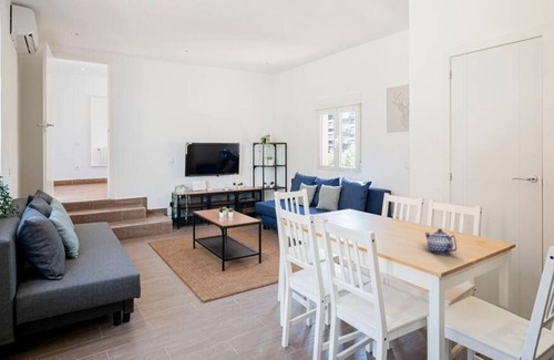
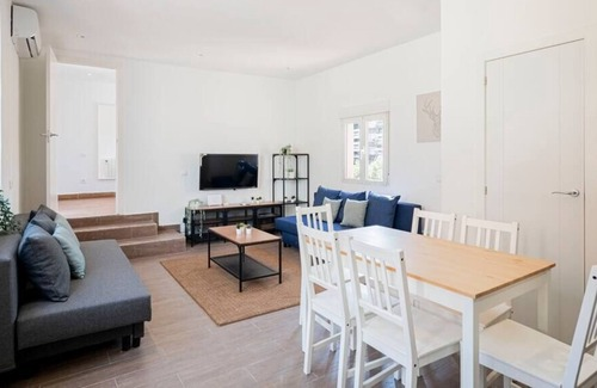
- teapot [424,228,458,255]
